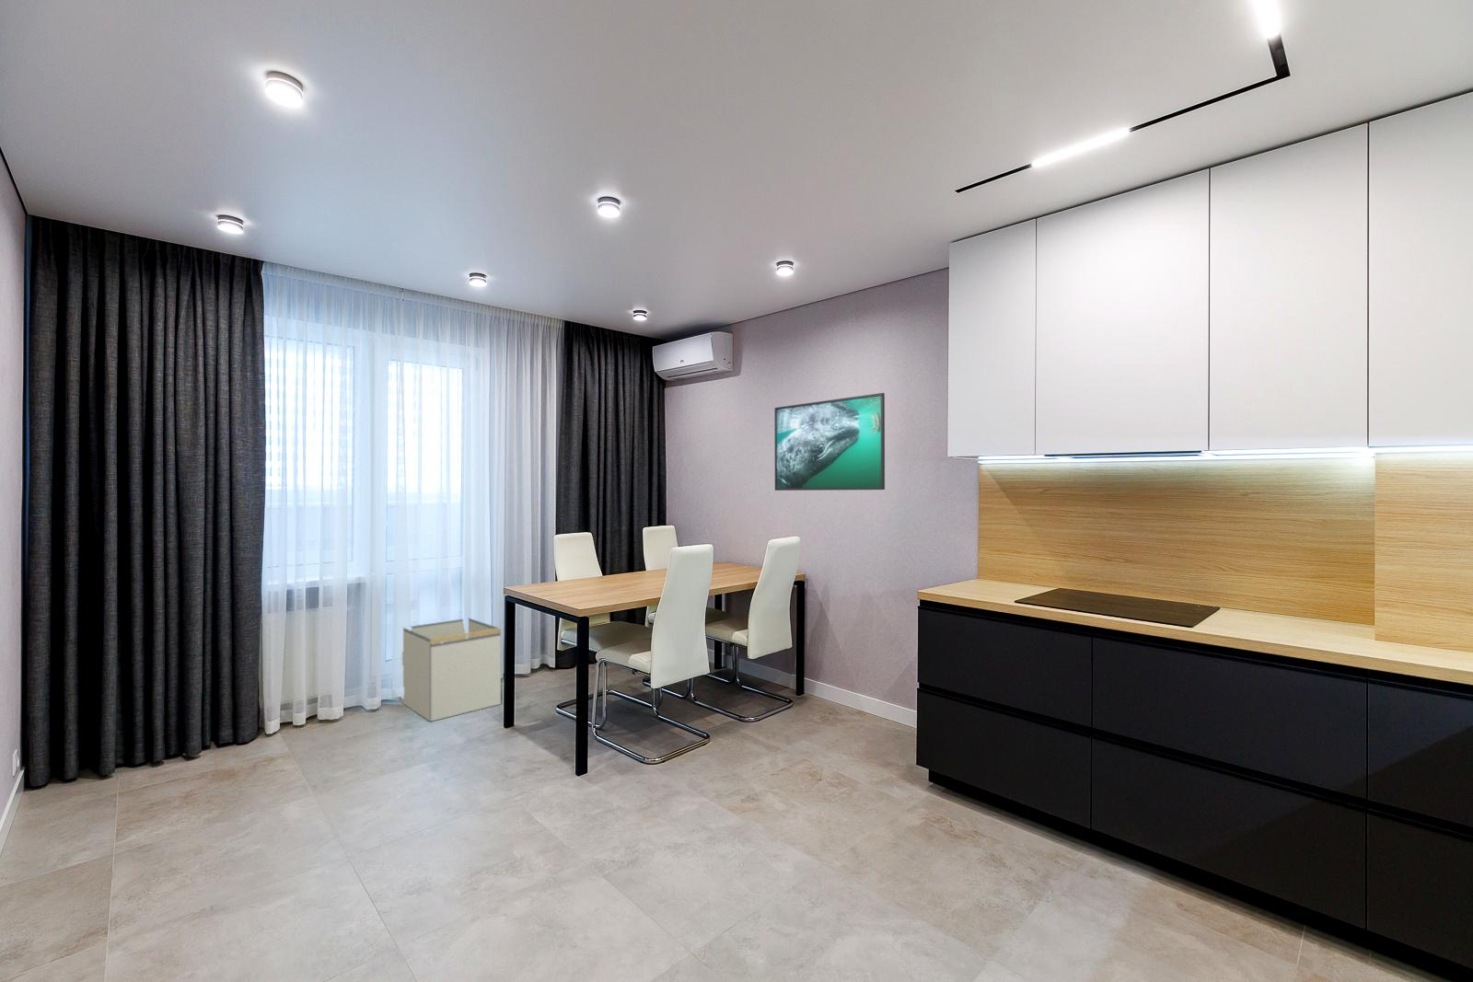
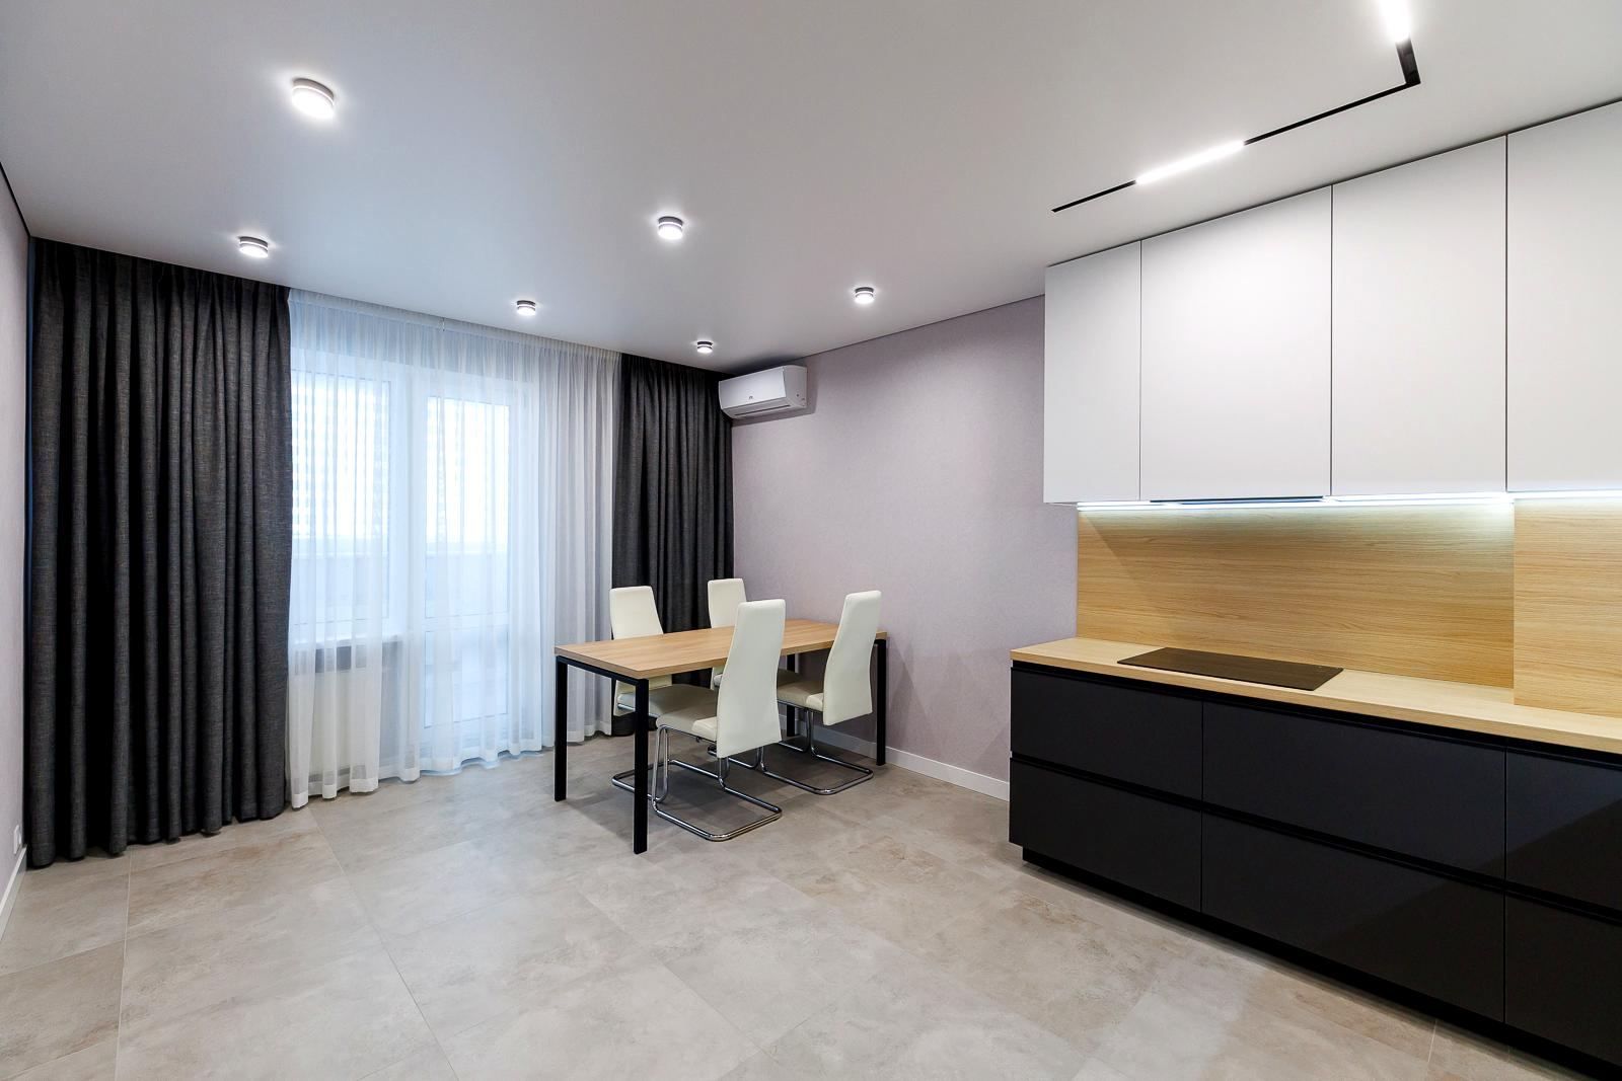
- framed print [774,392,886,491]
- storage bin [400,617,502,722]
